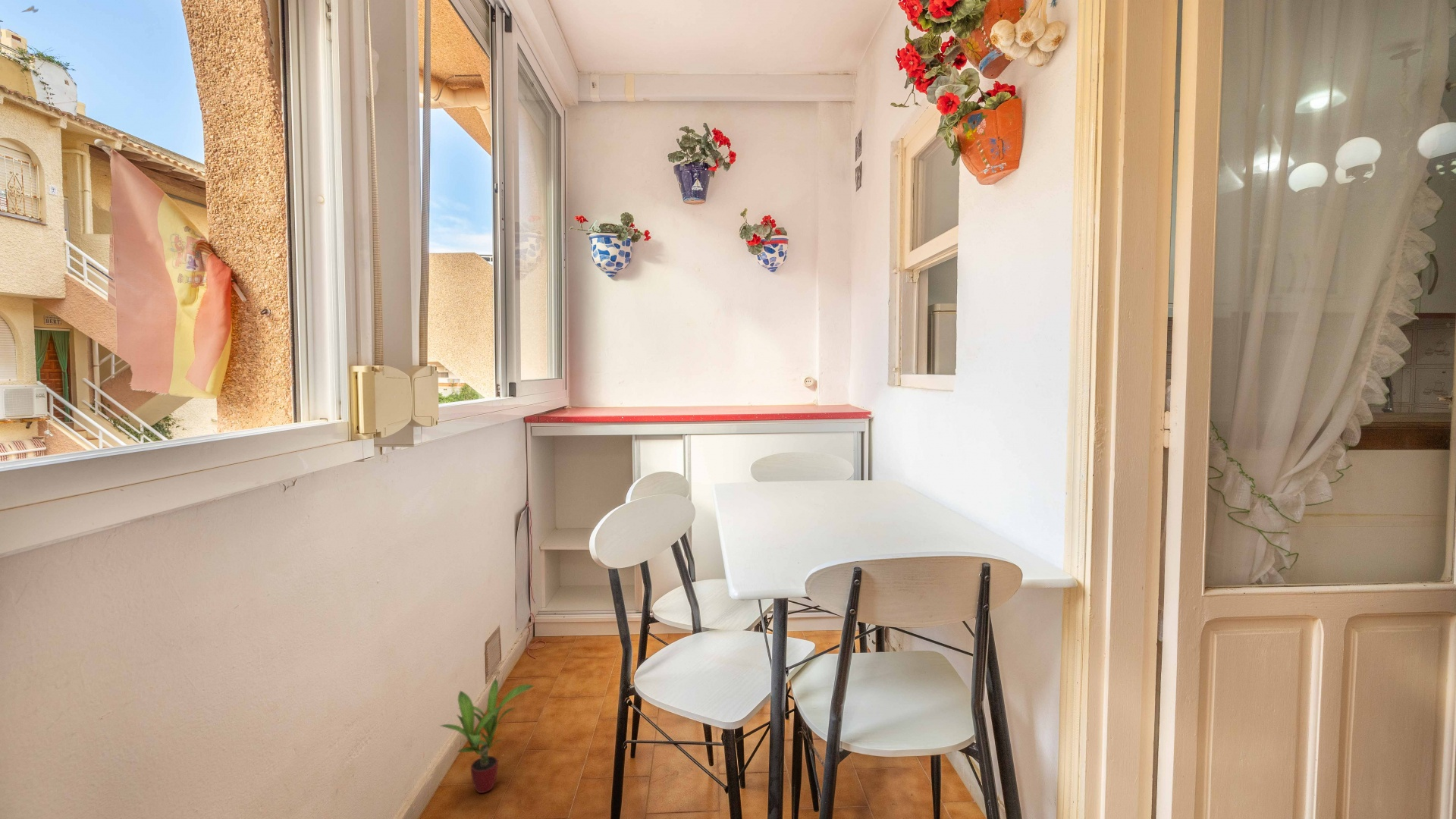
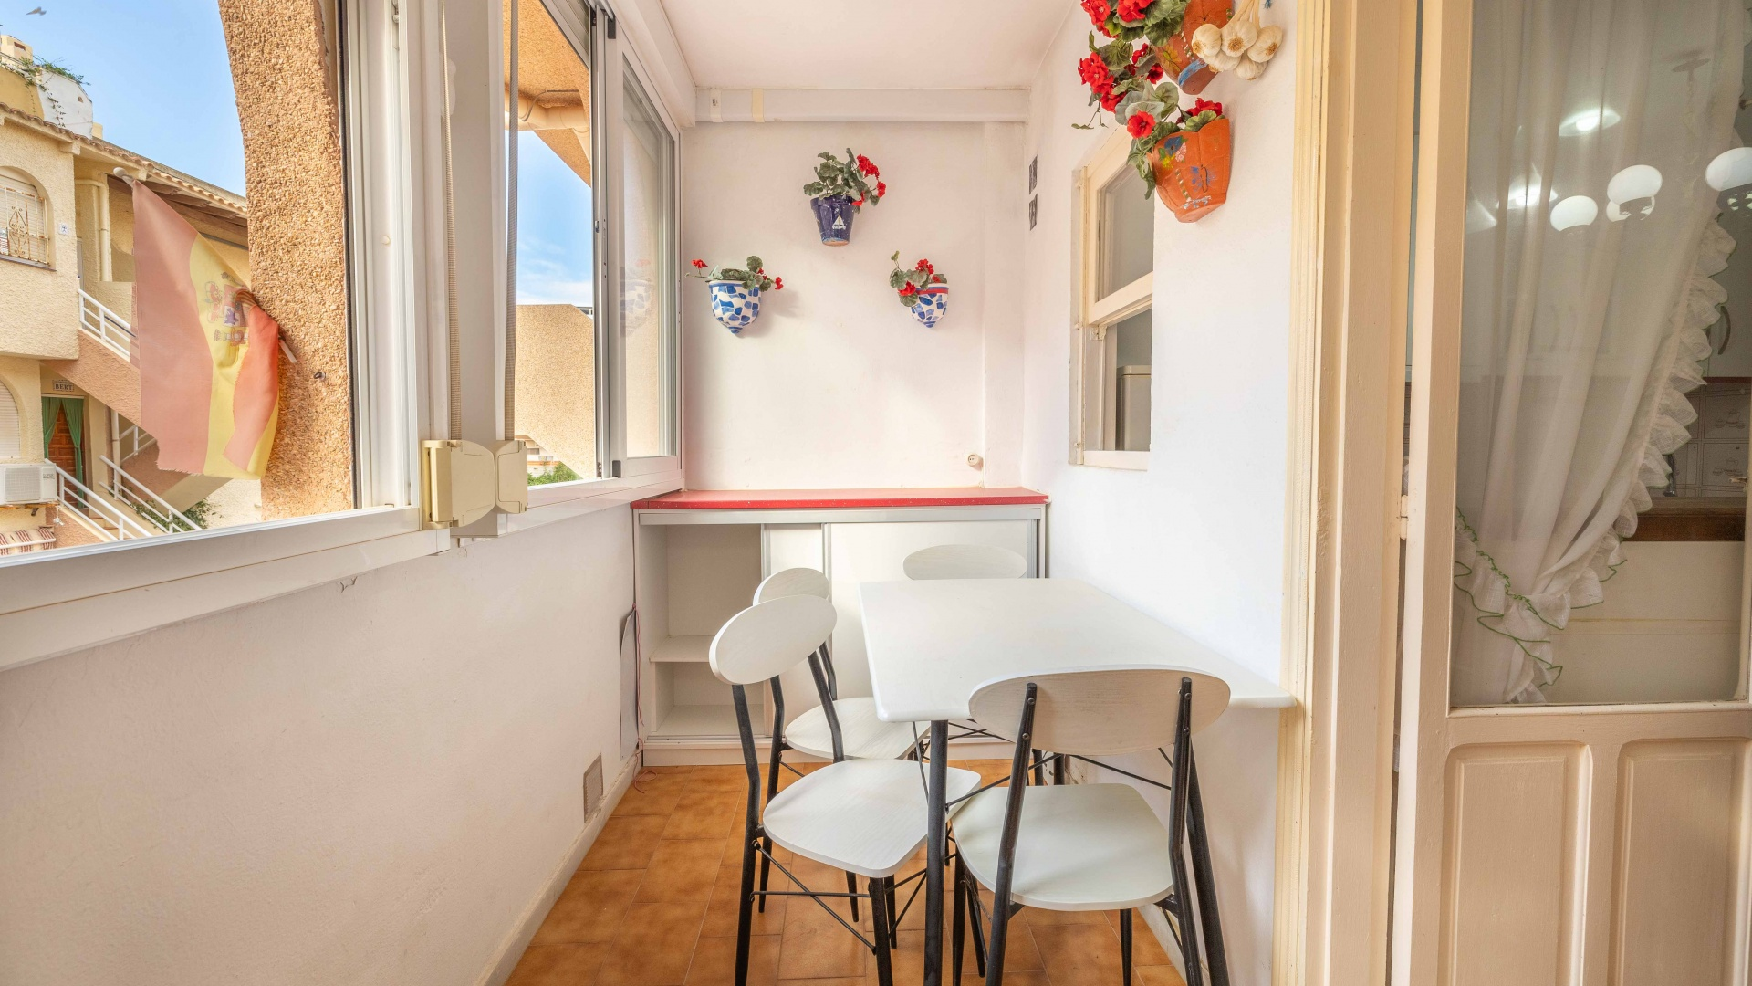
- potted plant [439,678,535,794]
